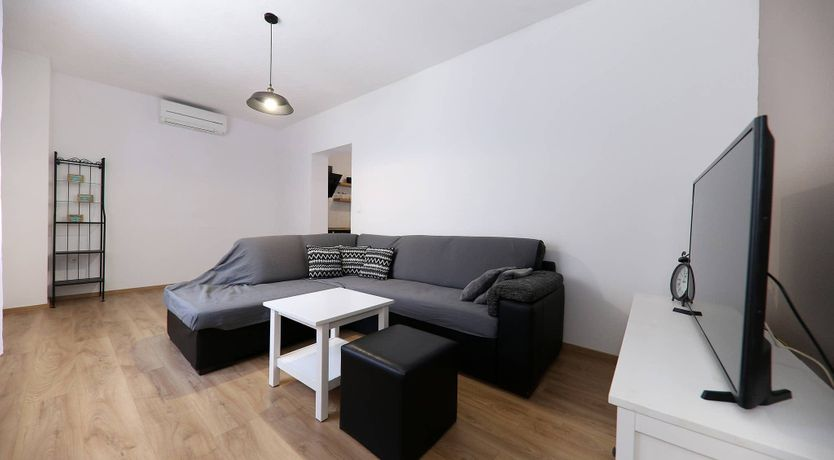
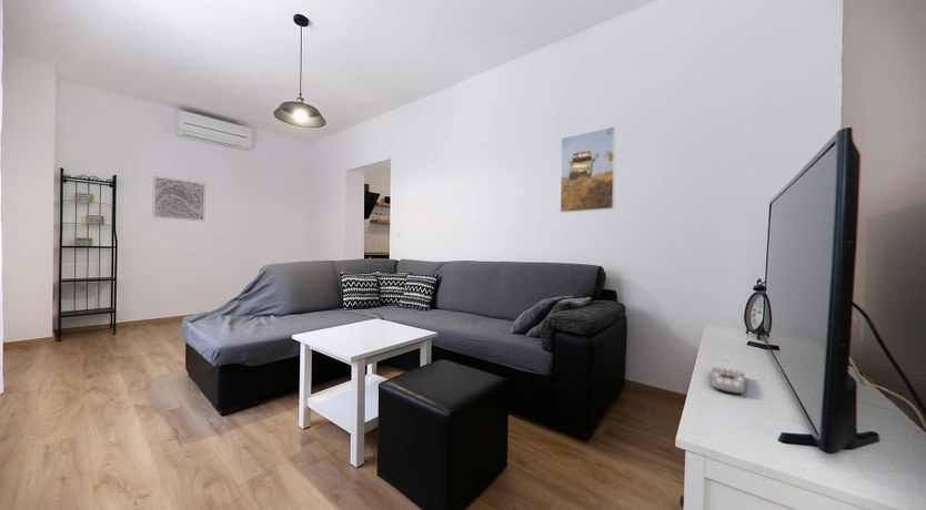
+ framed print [558,125,616,214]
+ wall art [151,175,207,223]
+ remote control [709,366,747,395]
